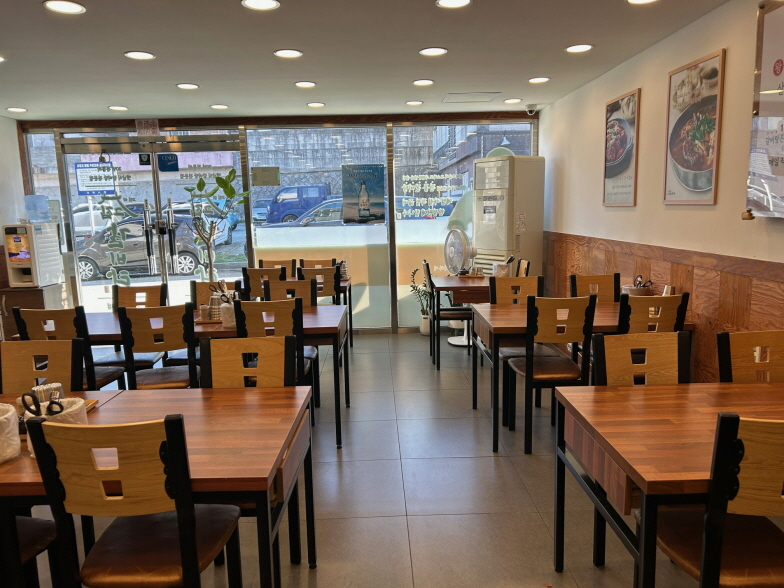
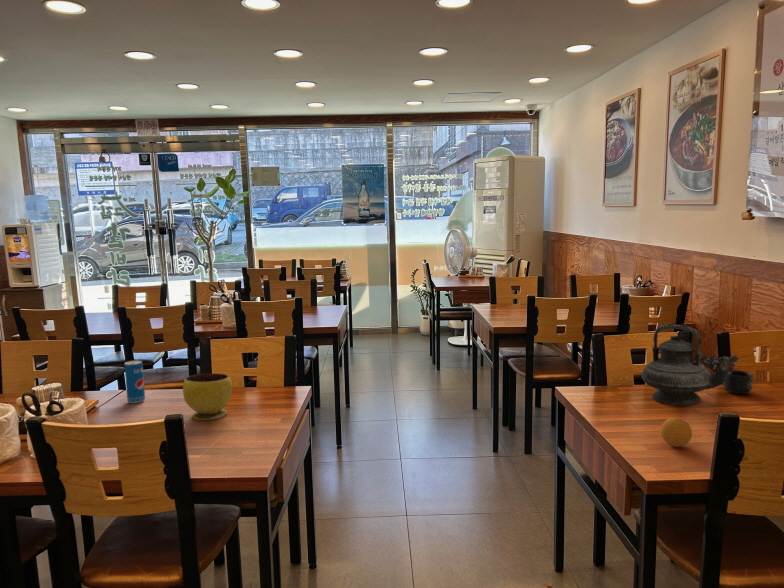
+ fruit [660,416,693,448]
+ teapot [641,321,740,407]
+ bowl [182,372,233,422]
+ beverage can [124,359,146,404]
+ mug [721,369,754,395]
